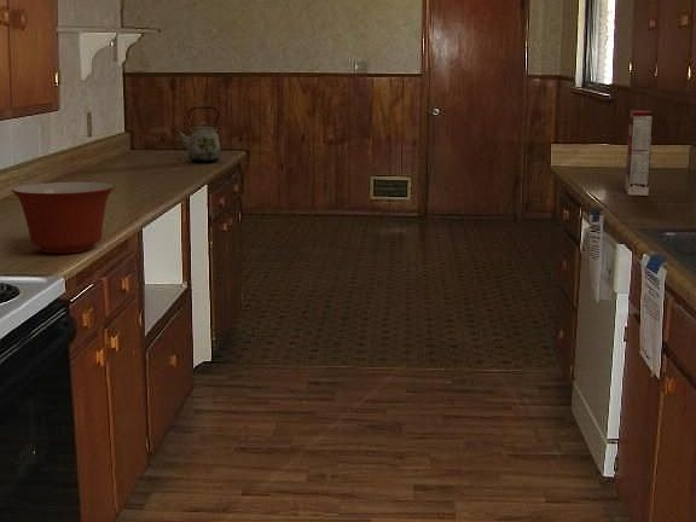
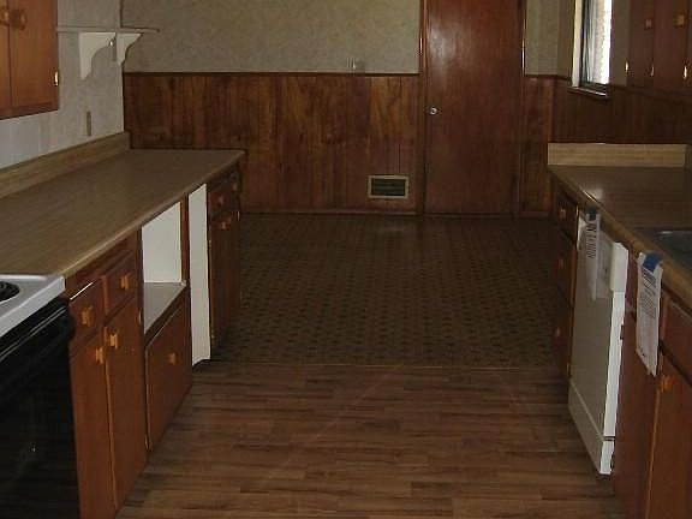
- cereal box [624,109,654,197]
- kettle [174,106,222,163]
- mixing bowl [11,181,115,255]
